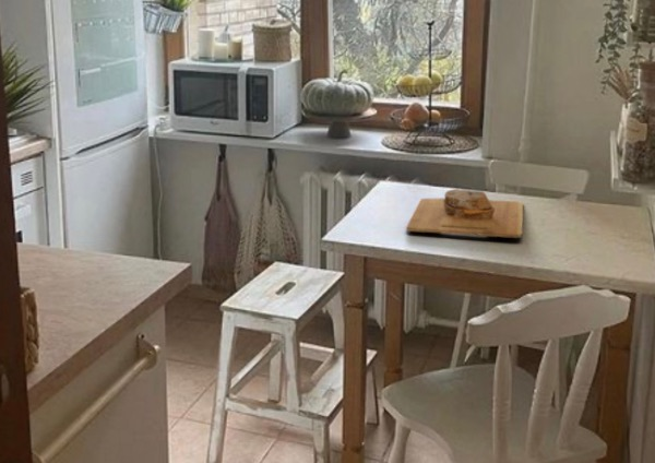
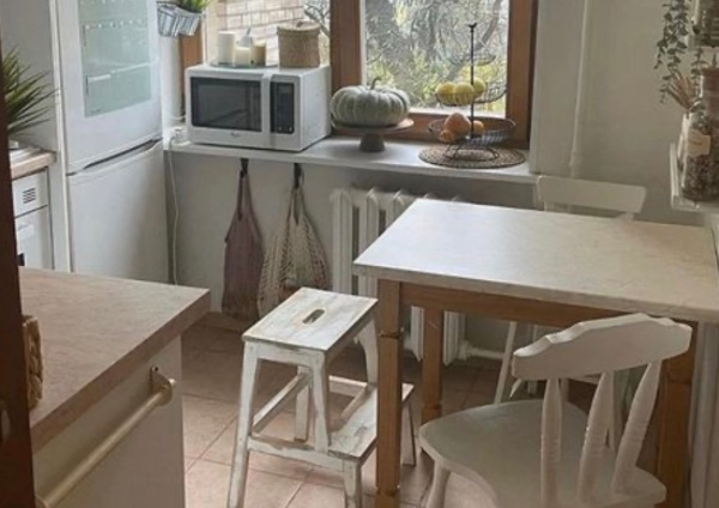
- cutting board [405,188,524,239]
